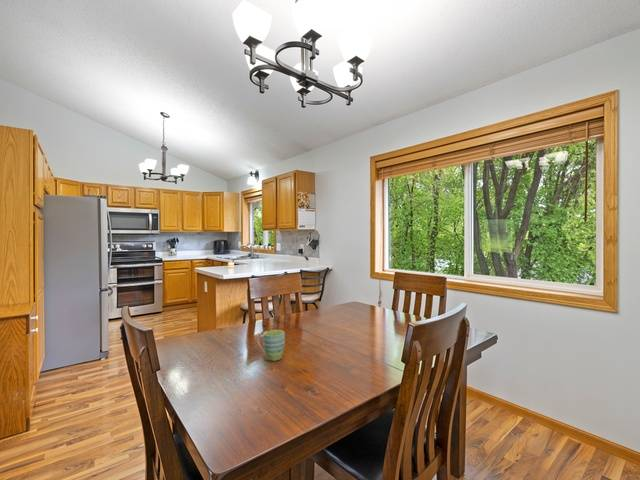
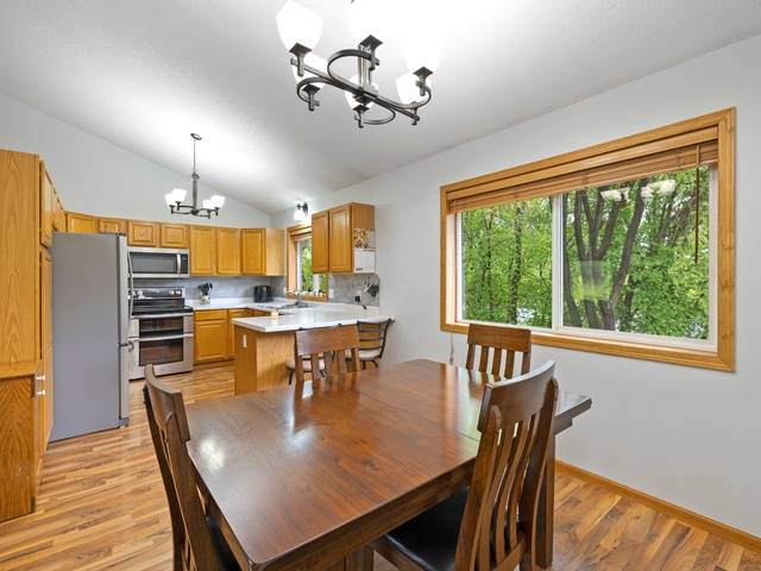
- mug [256,329,286,362]
